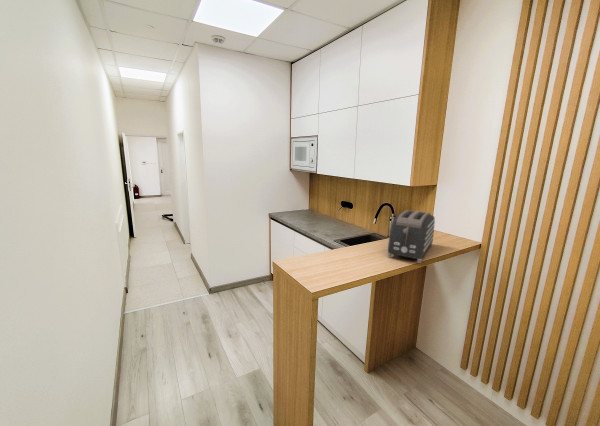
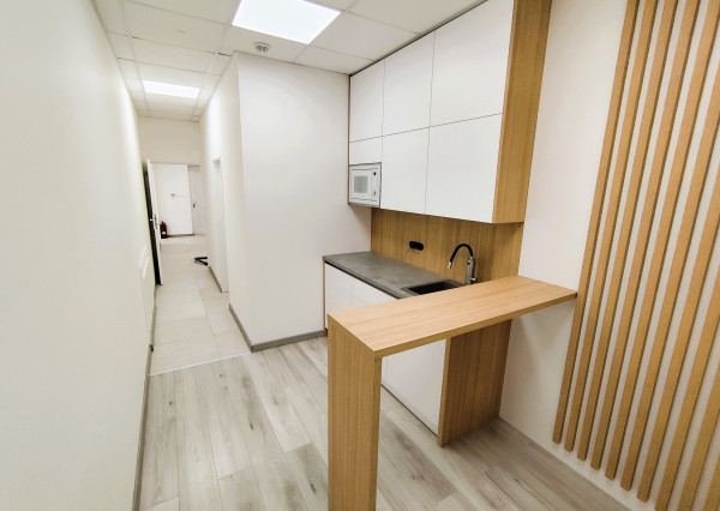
- toaster [386,209,436,264]
